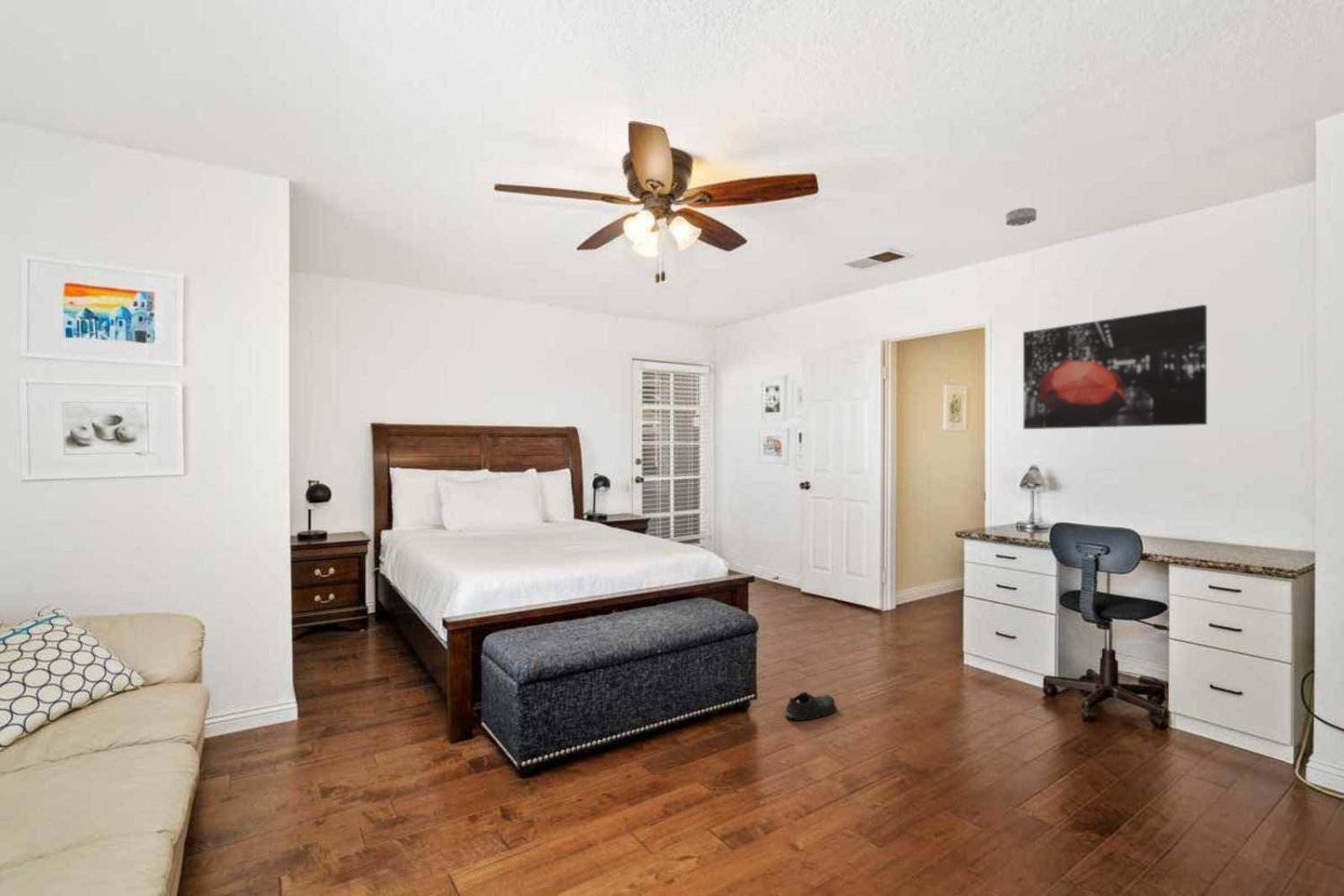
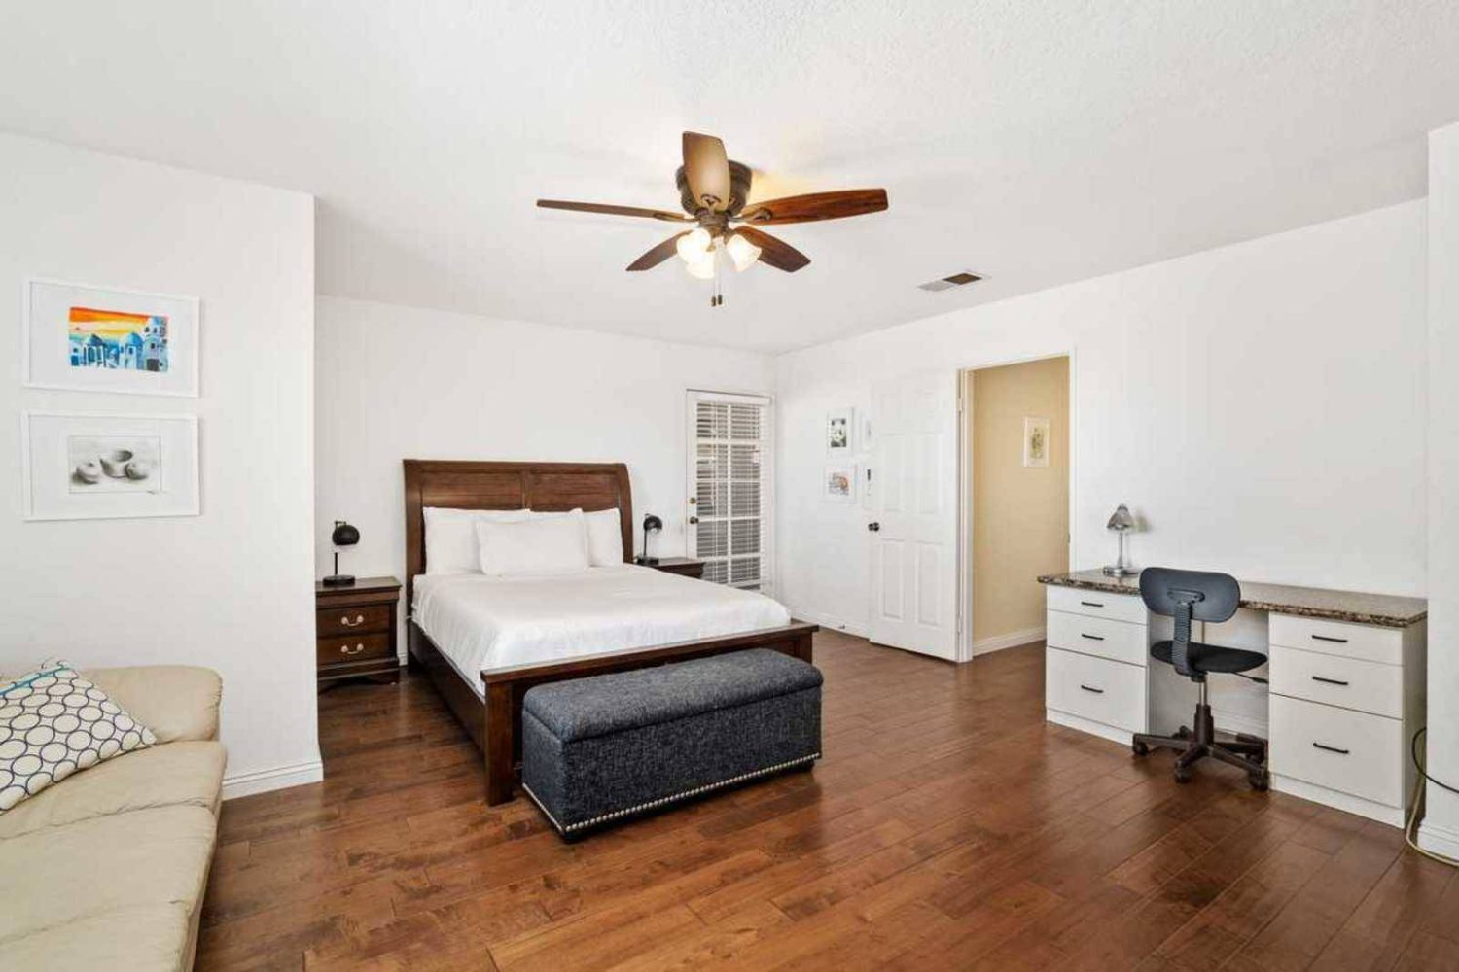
- shoe [784,691,837,721]
- wall art [1022,304,1208,430]
- smoke detector [1005,207,1038,227]
